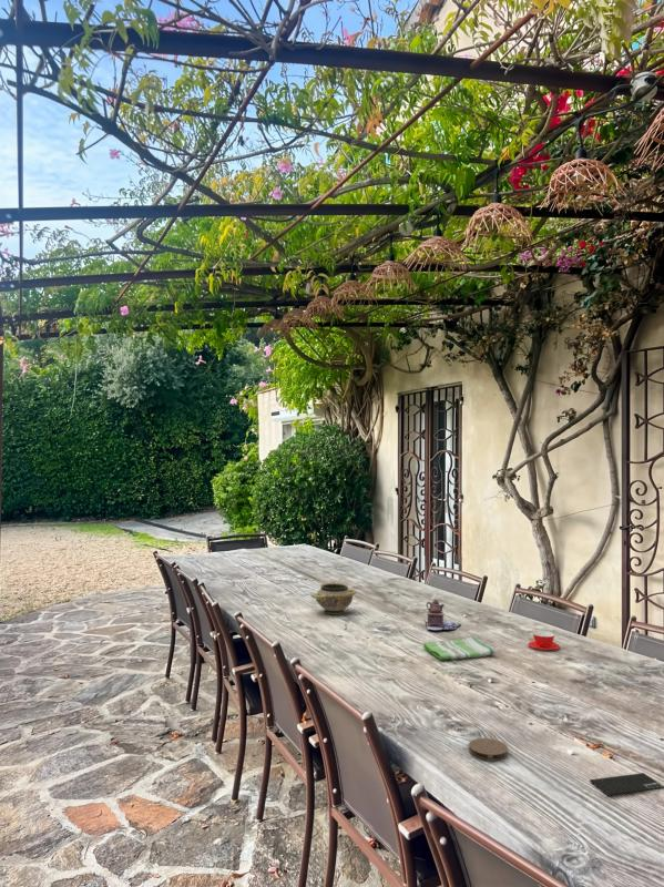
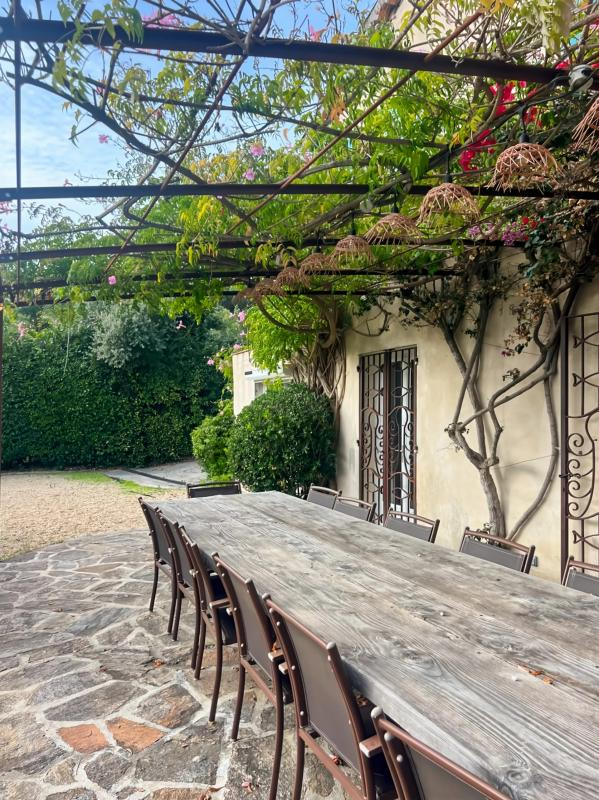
- smartphone [589,772,664,797]
- teacup [527,631,561,651]
- teapot [423,599,461,631]
- coaster [468,737,509,762]
- dish towel [422,635,497,661]
- ceramic bowl [310,582,358,615]
